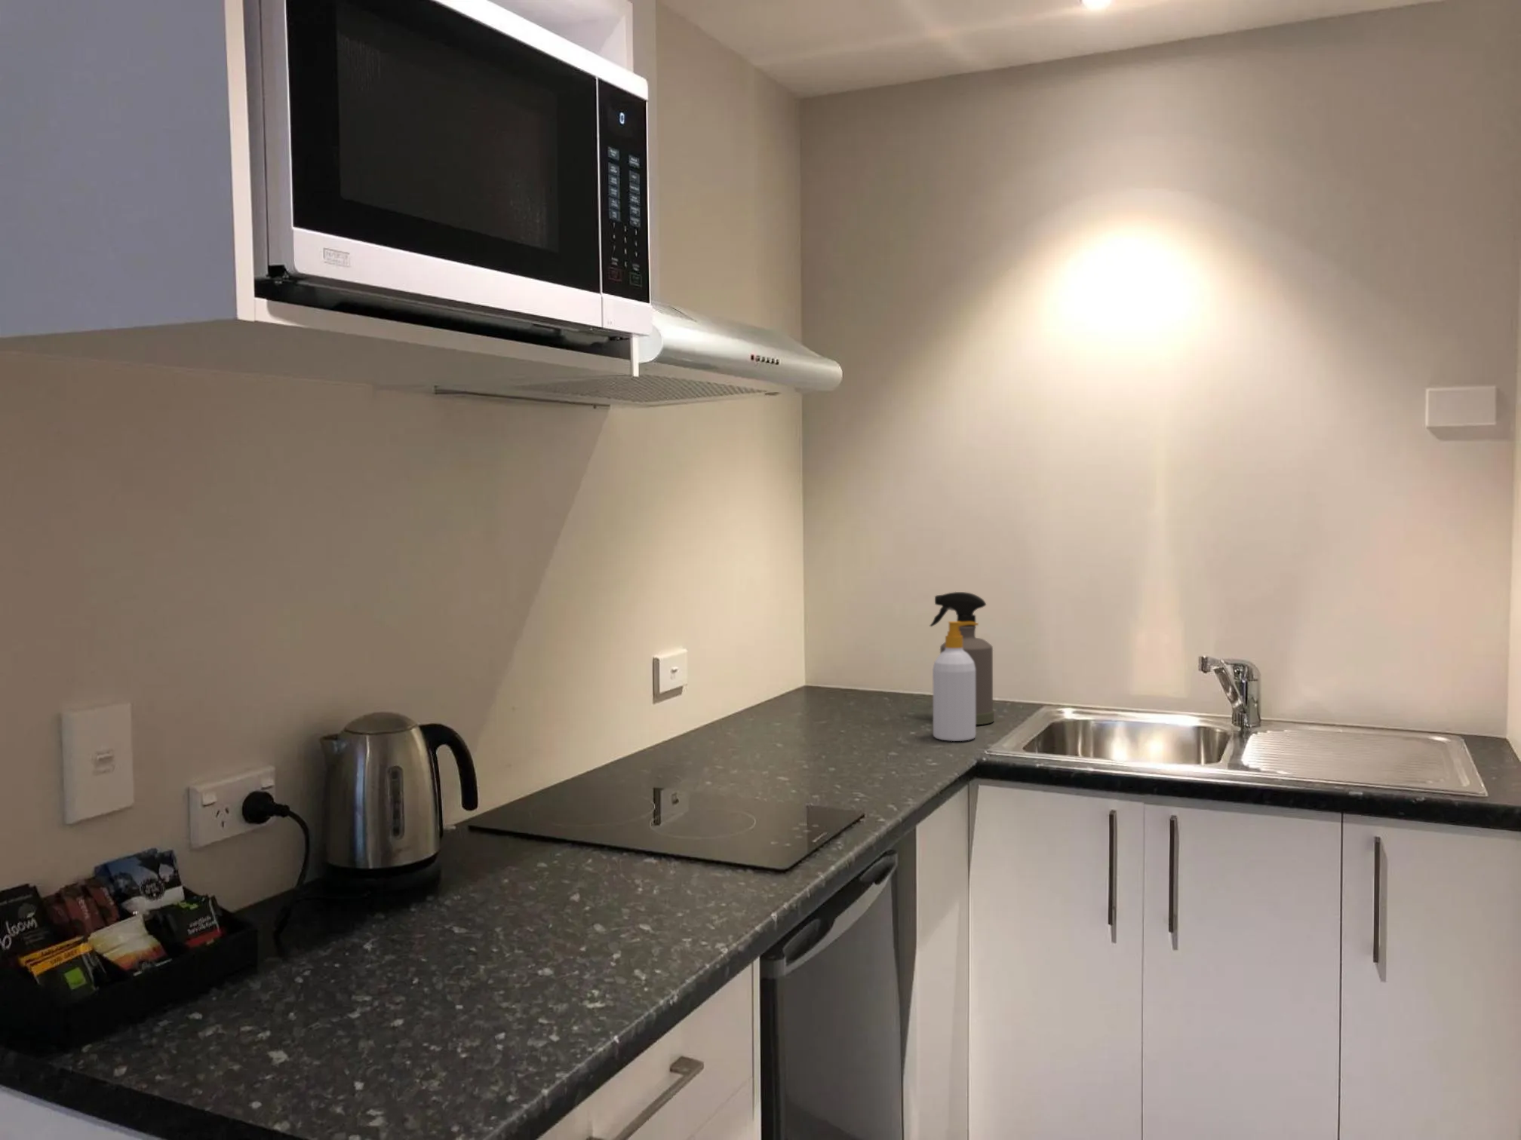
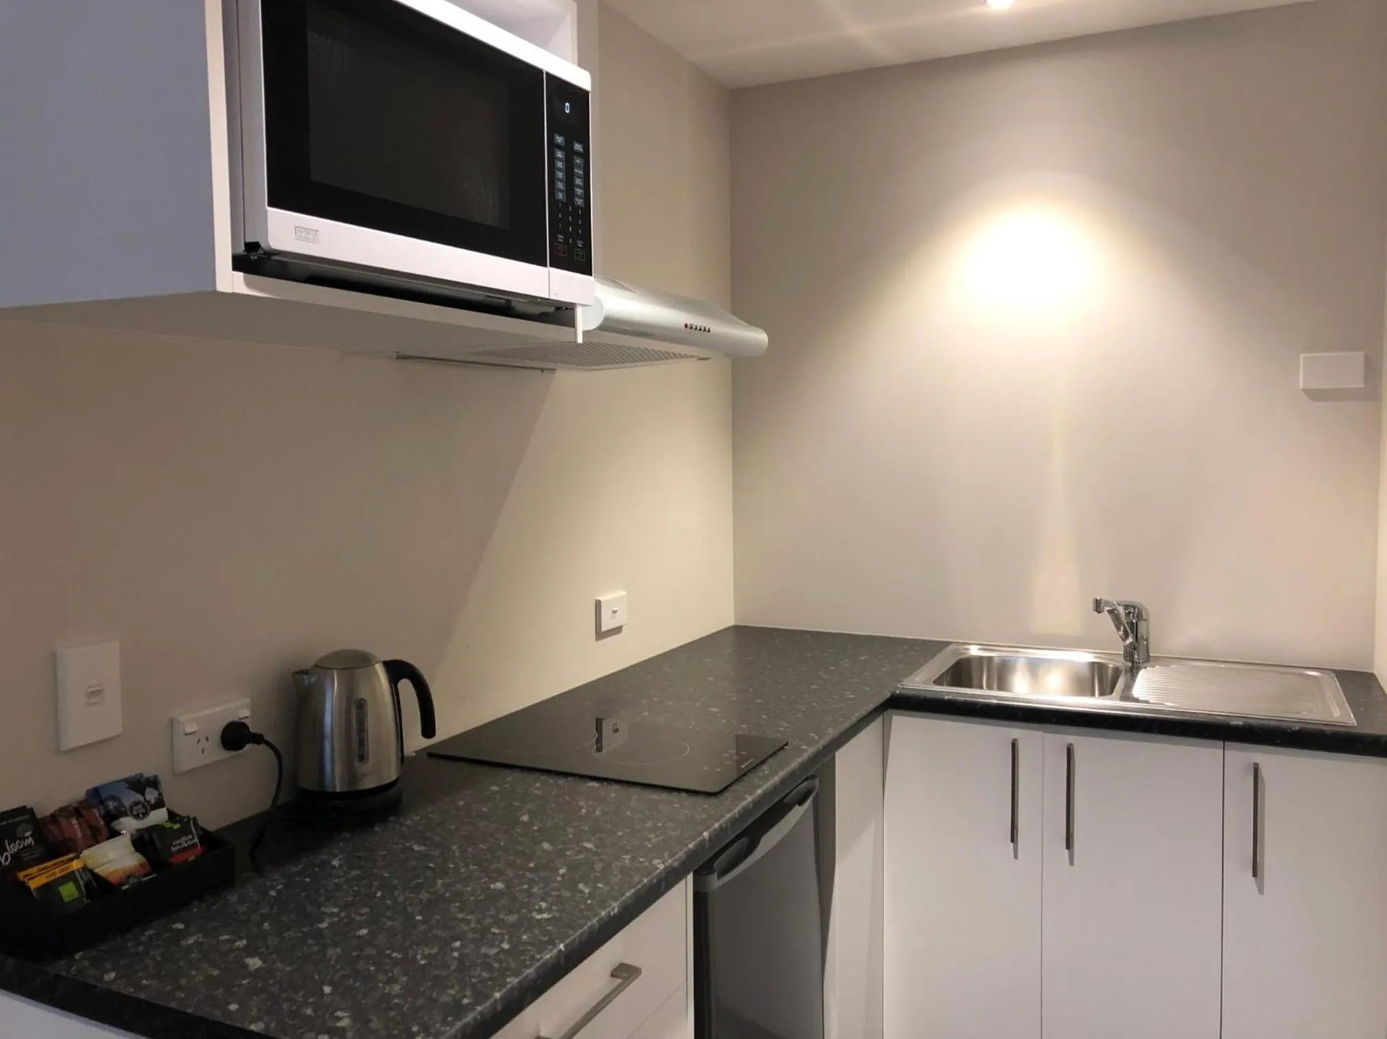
- spray bottle [929,592,995,726]
- soap bottle [932,620,980,742]
